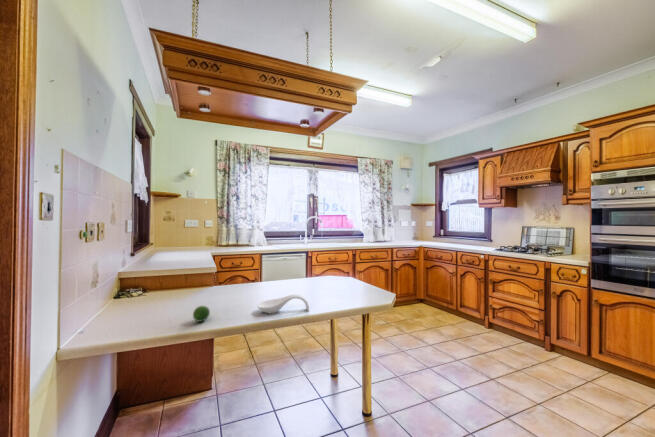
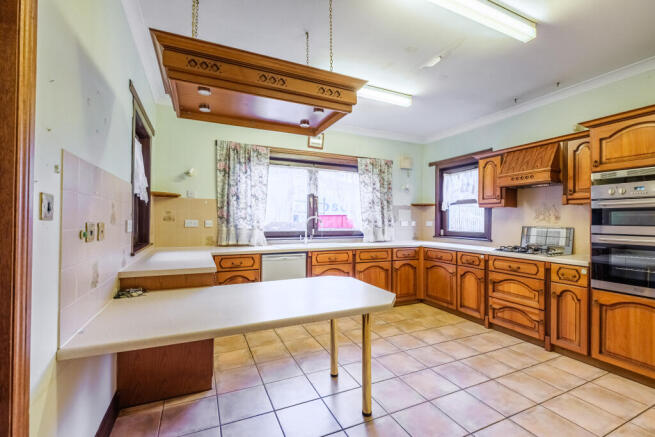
- spoon rest [256,294,310,314]
- fruit [192,305,211,323]
